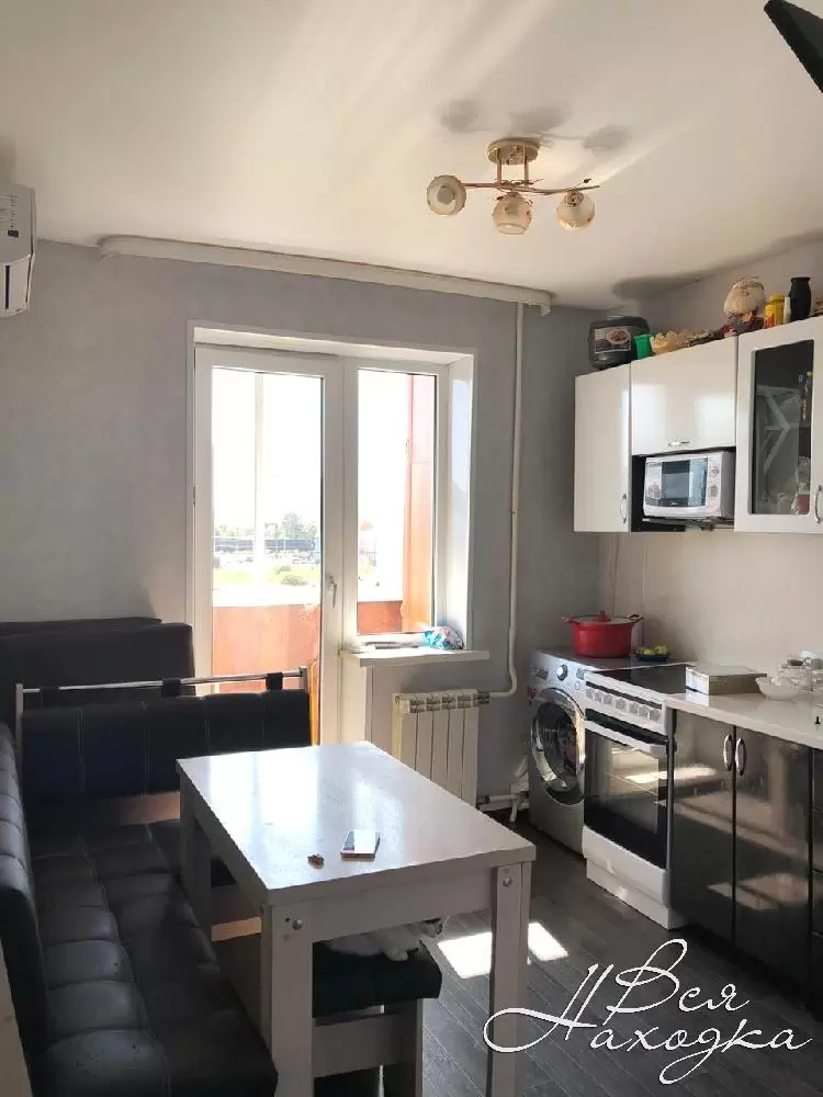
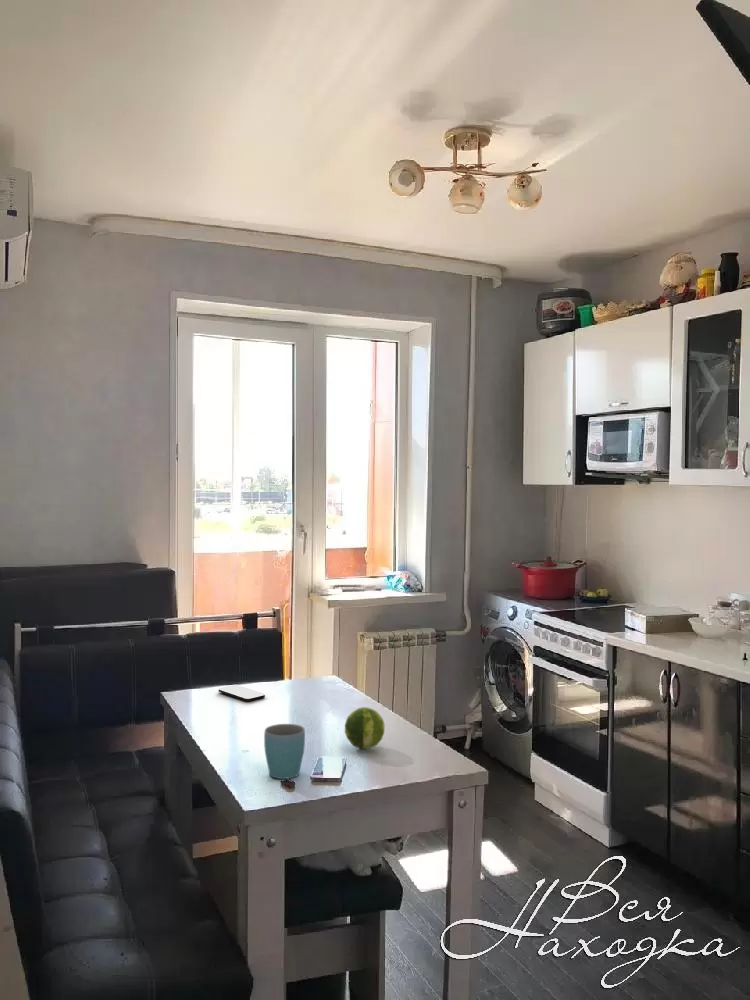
+ smartphone [217,684,266,702]
+ mug [263,723,306,780]
+ fruit [344,706,385,750]
